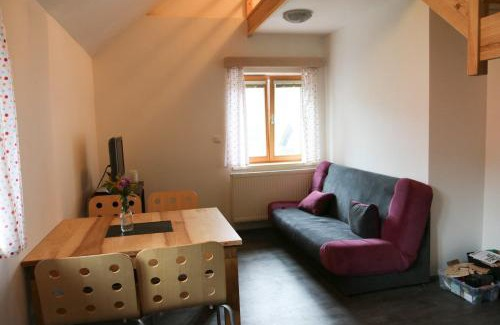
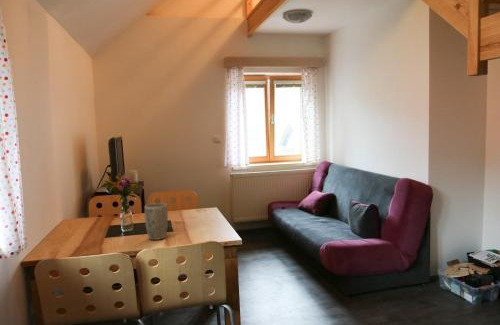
+ plant pot [143,202,169,241]
